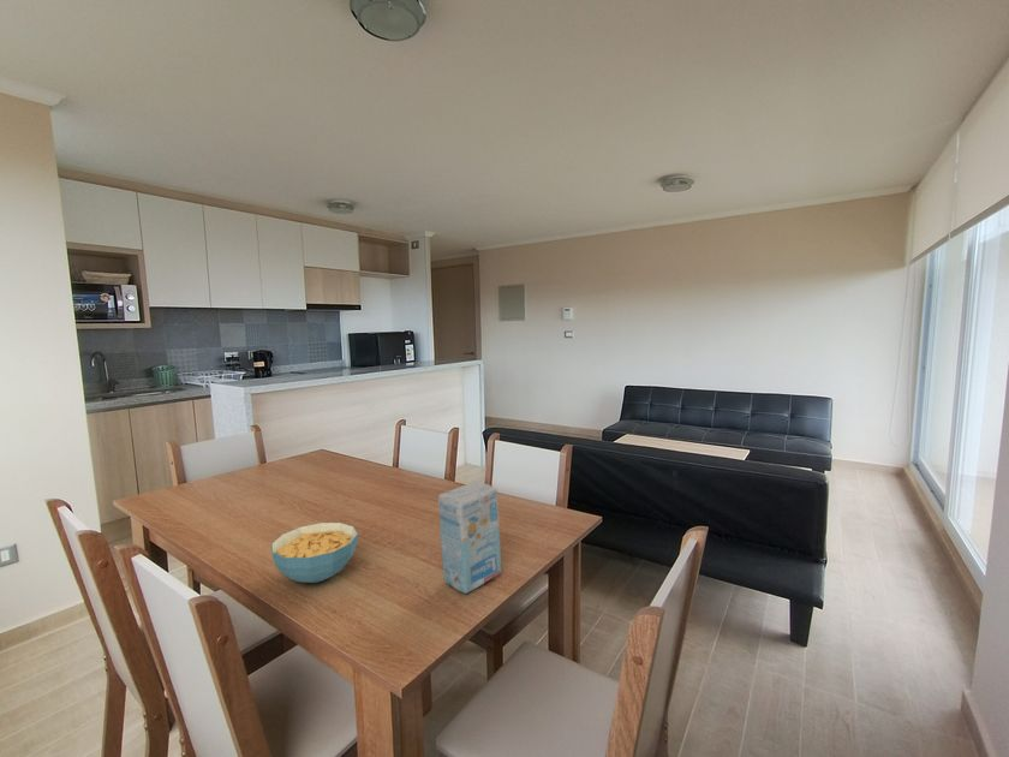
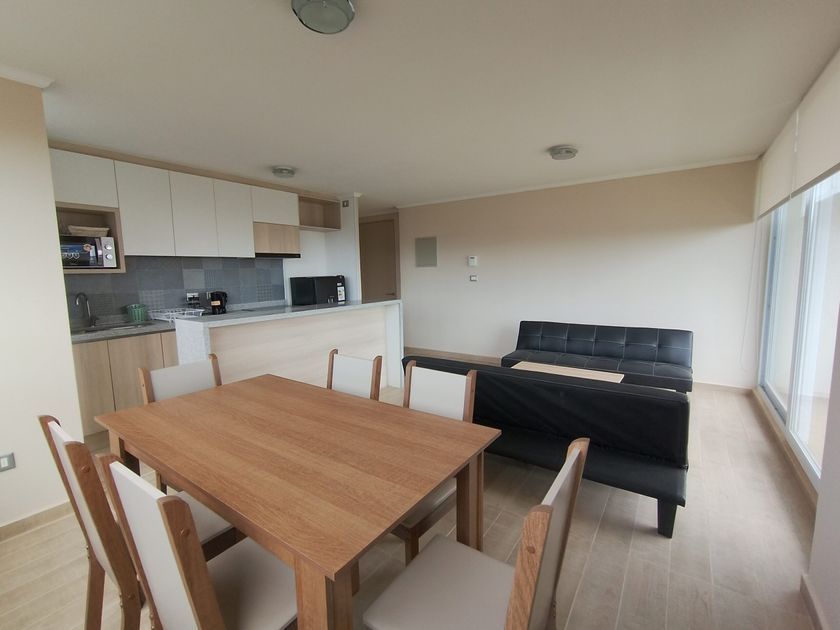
- cereal bowl [270,521,359,584]
- napkin [437,481,502,595]
